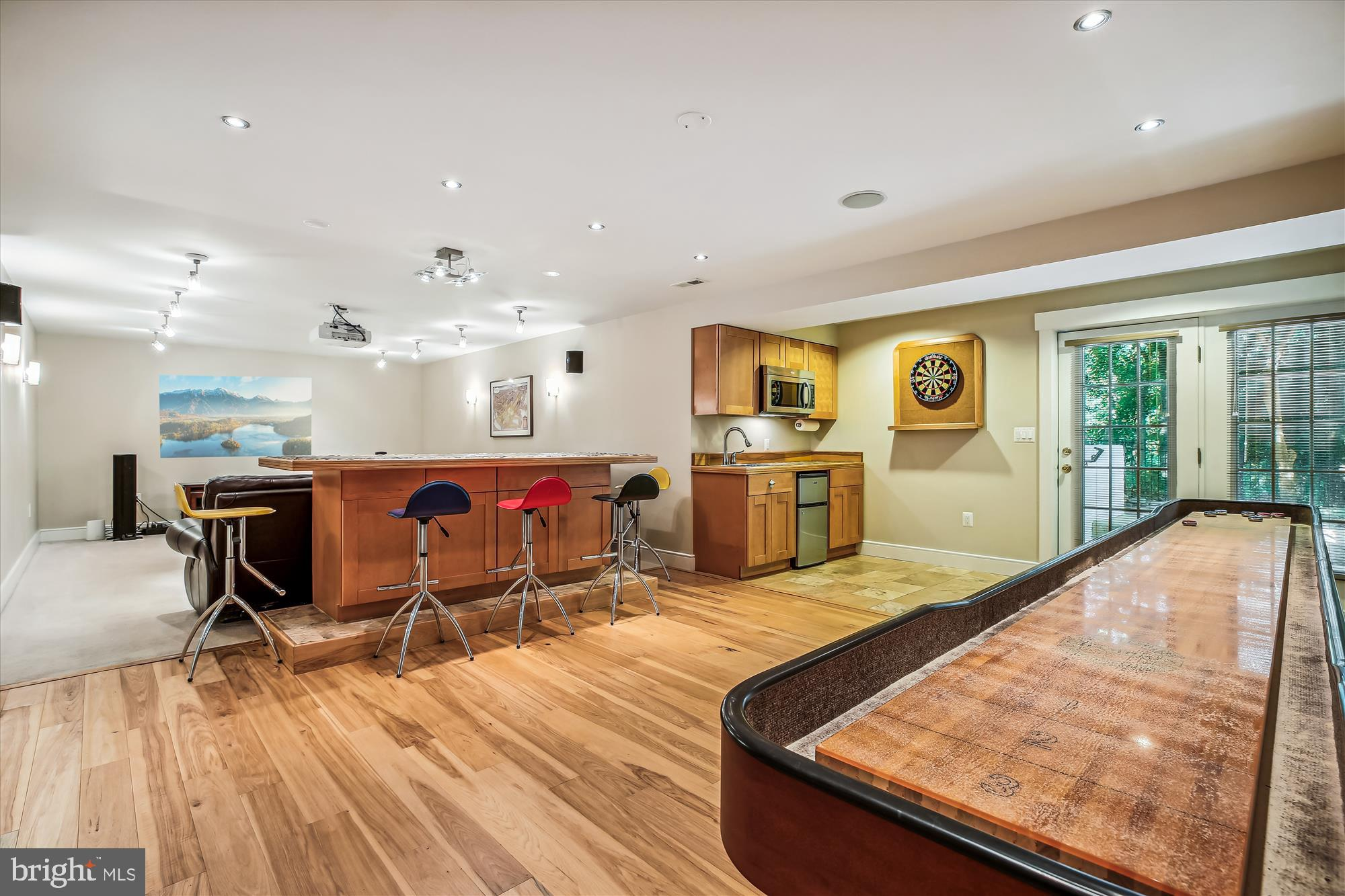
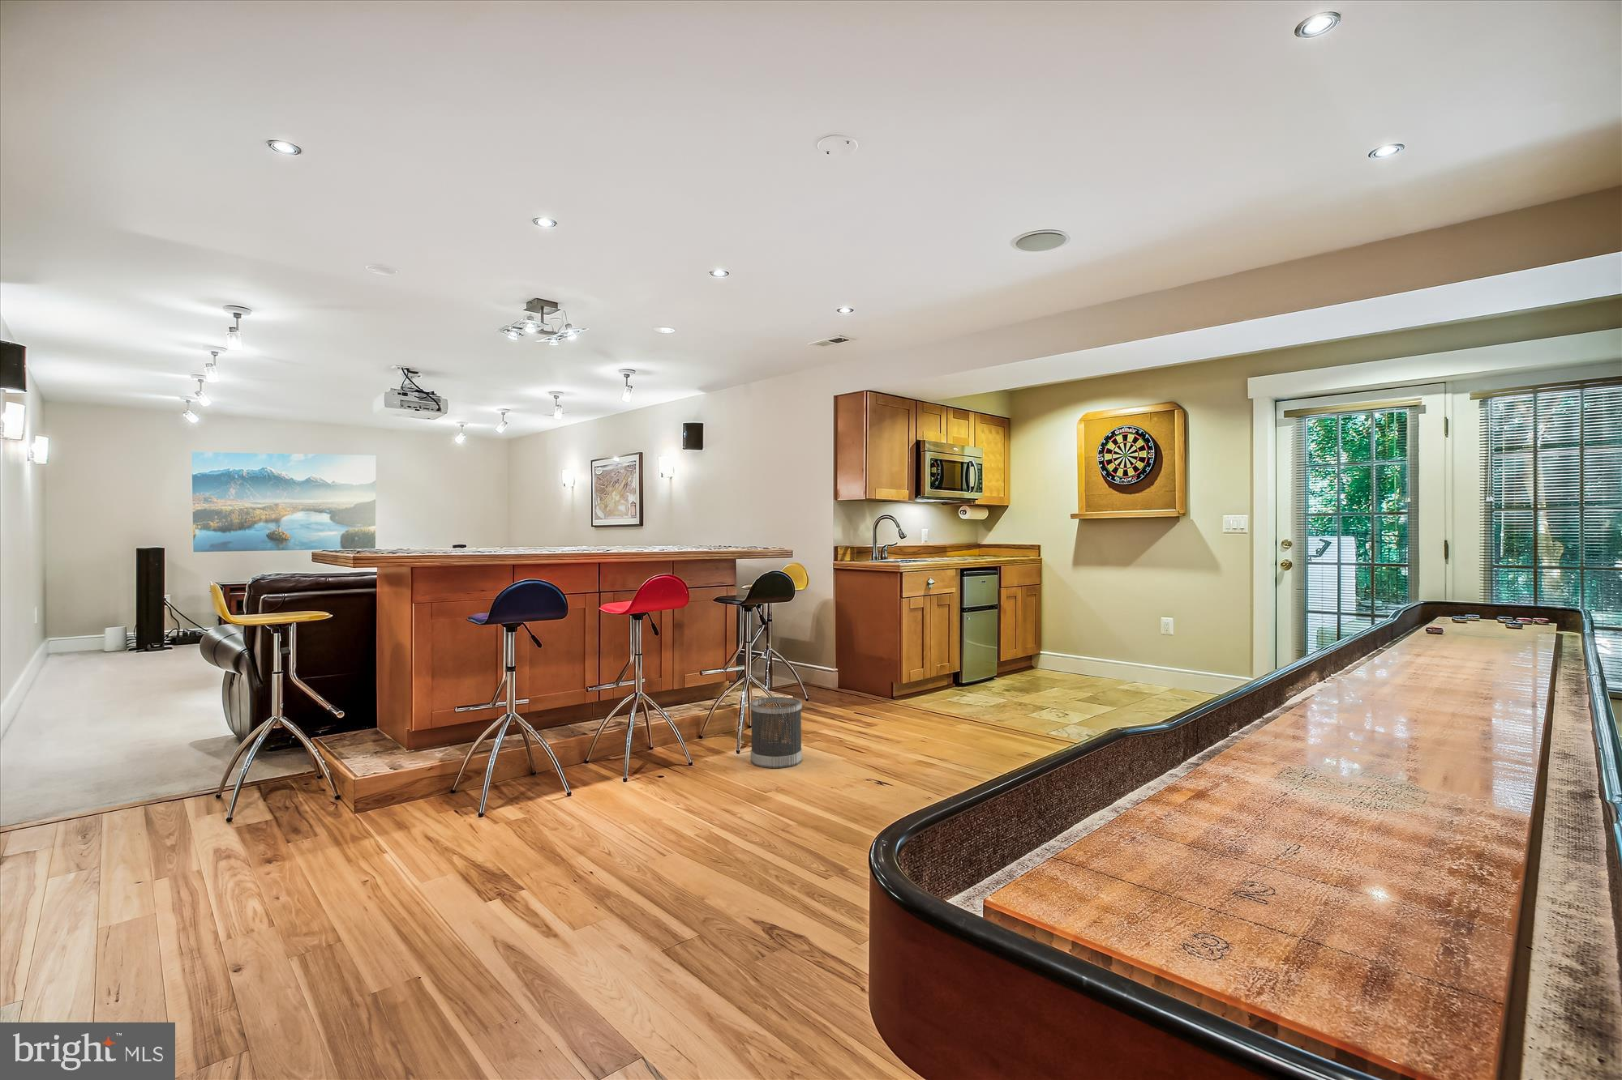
+ wastebasket [749,695,803,769]
